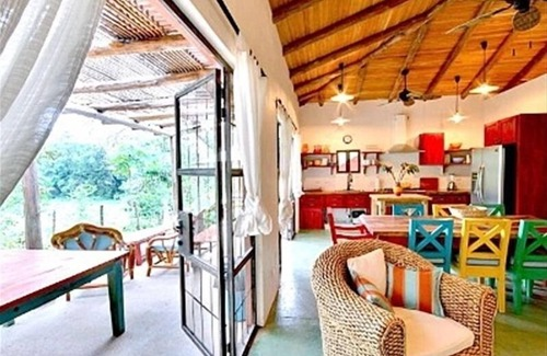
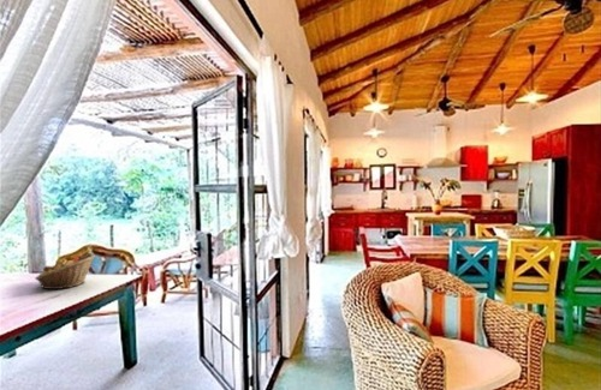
+ fruit basket [34,253,96,290]
